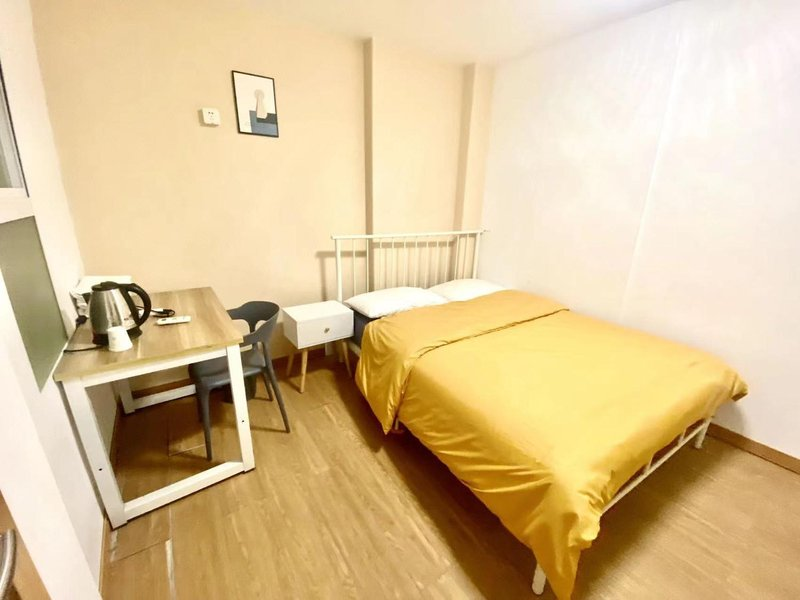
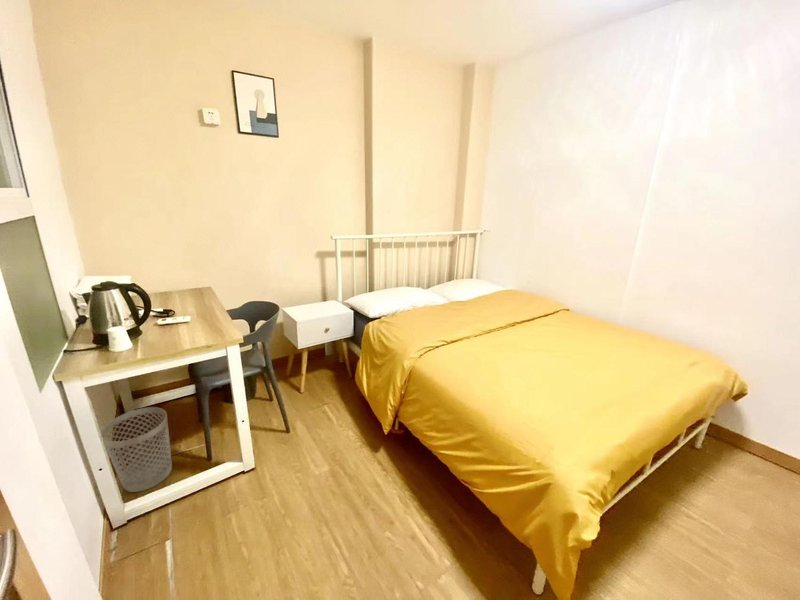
+ wastebasket [100,406,173,493]
